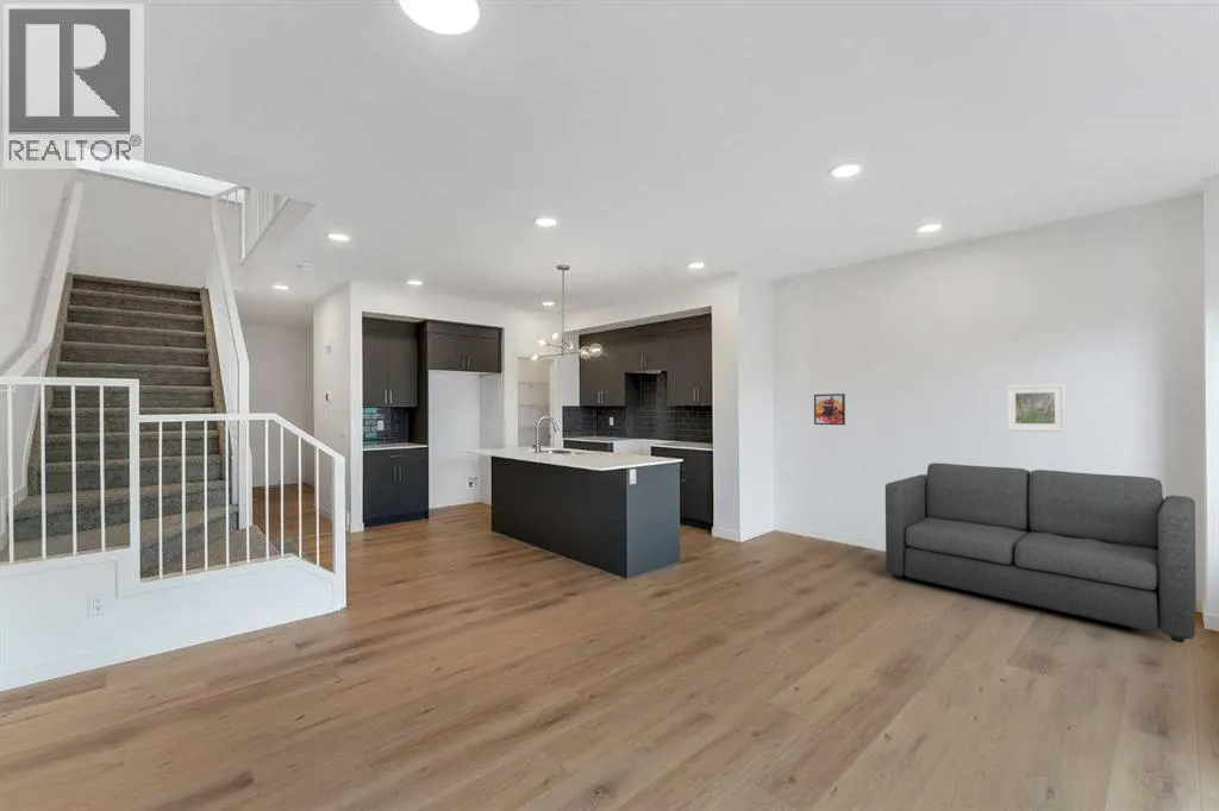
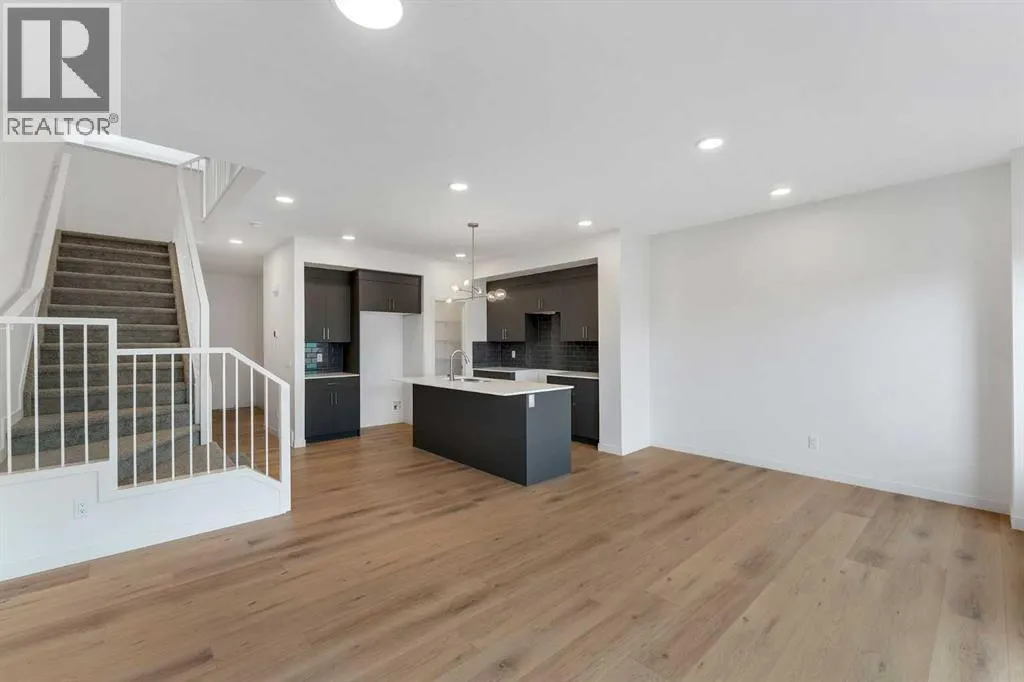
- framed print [813,392,846,426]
- sofa [884,461,1198,645]
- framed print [1005,383,1068,434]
